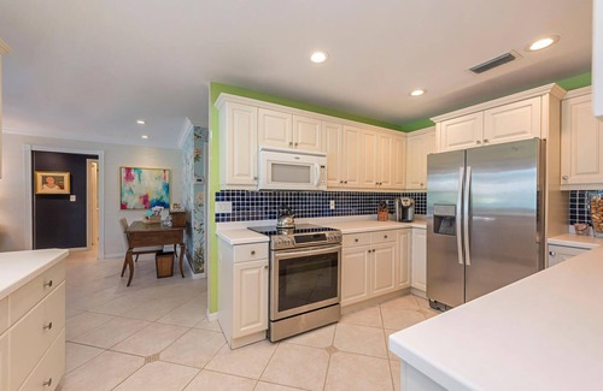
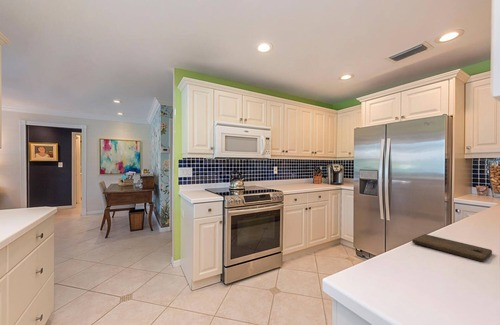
+ cutting board [411,233,493,263]
